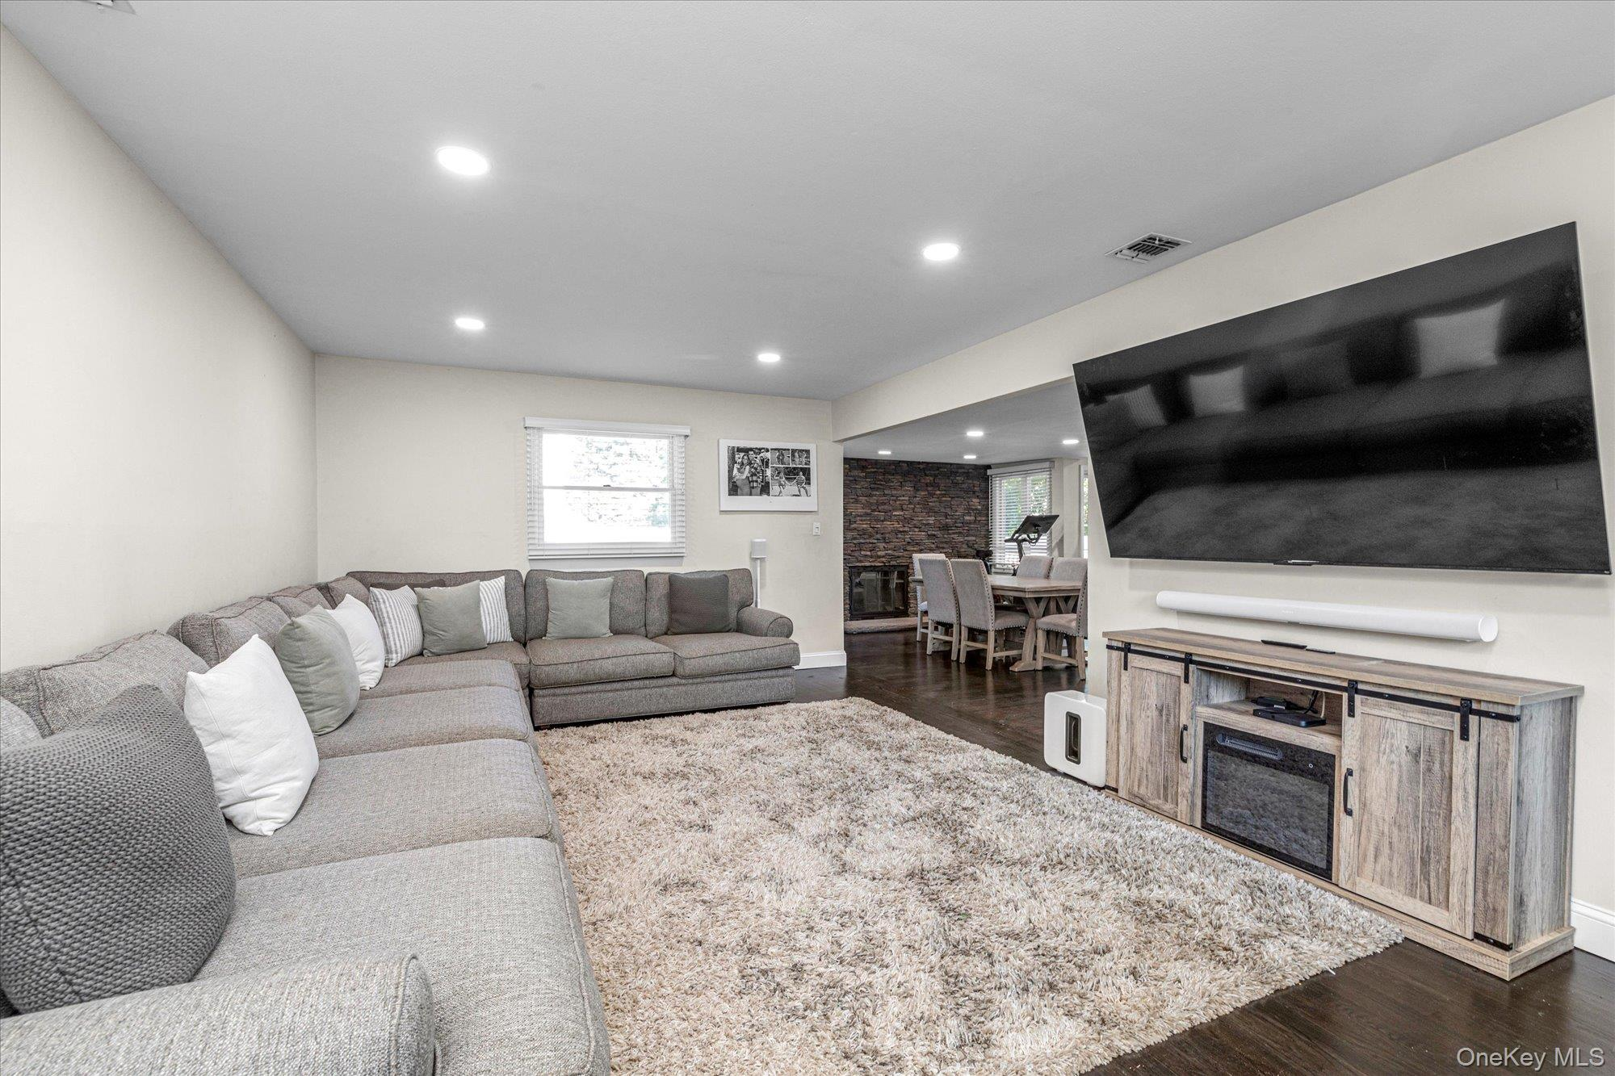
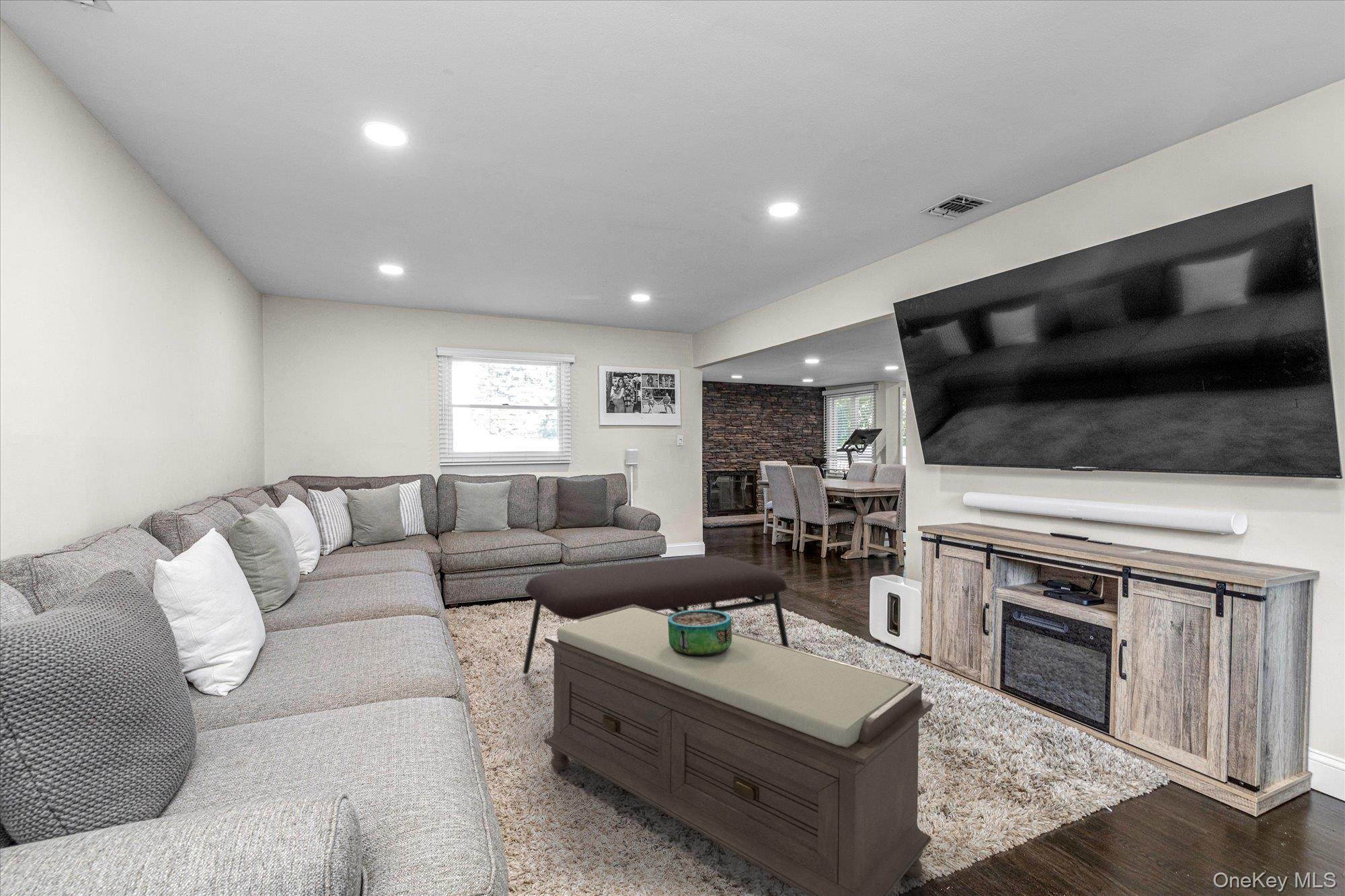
+ decorative bowl [668,610,732,657]
+ coffee table [522,555,790,675]
+ bench [543,605,934,896]
